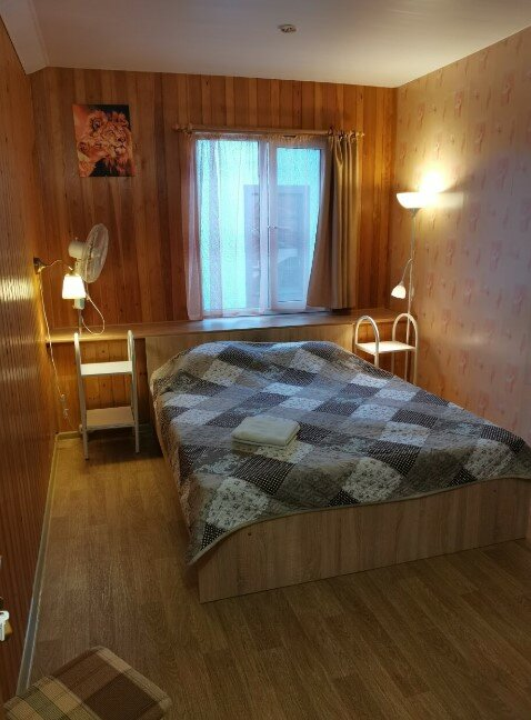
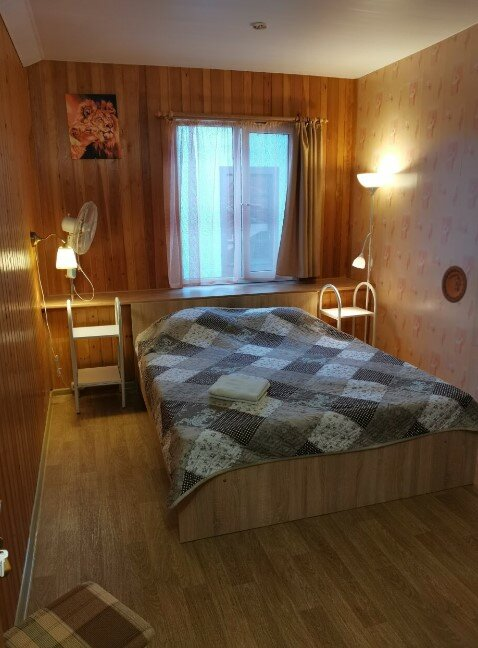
+ decorative plate [441,265,468,304]
